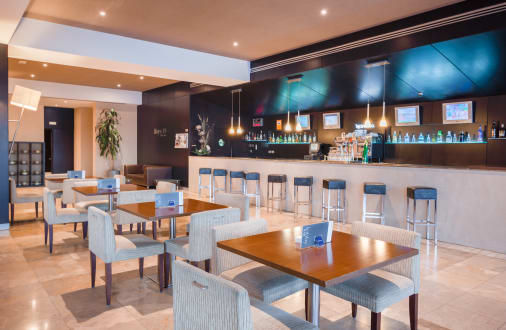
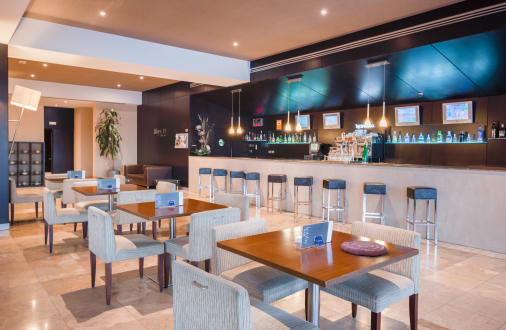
+ plate [340,239,388,257]
